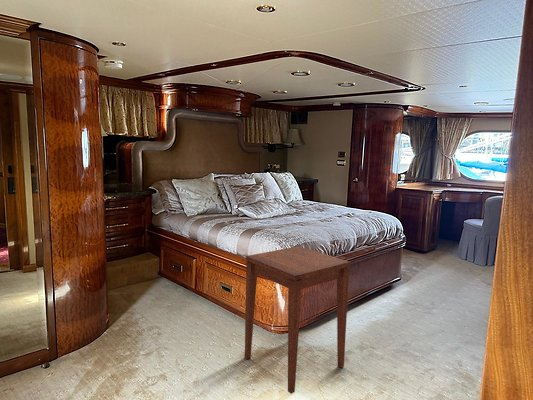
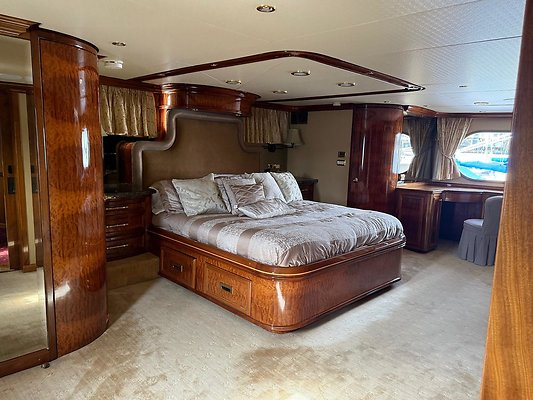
- side table [244,245,351,395]
